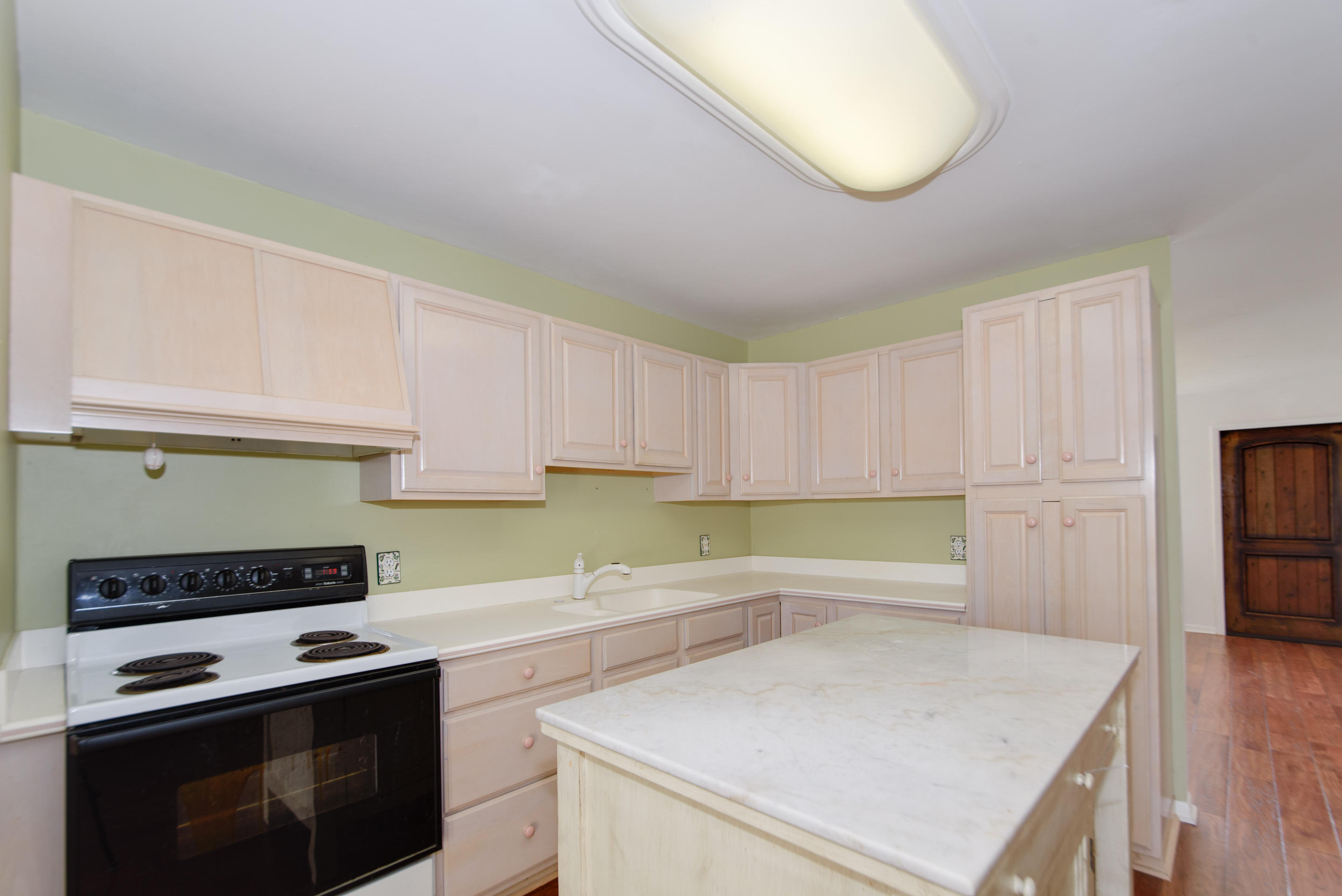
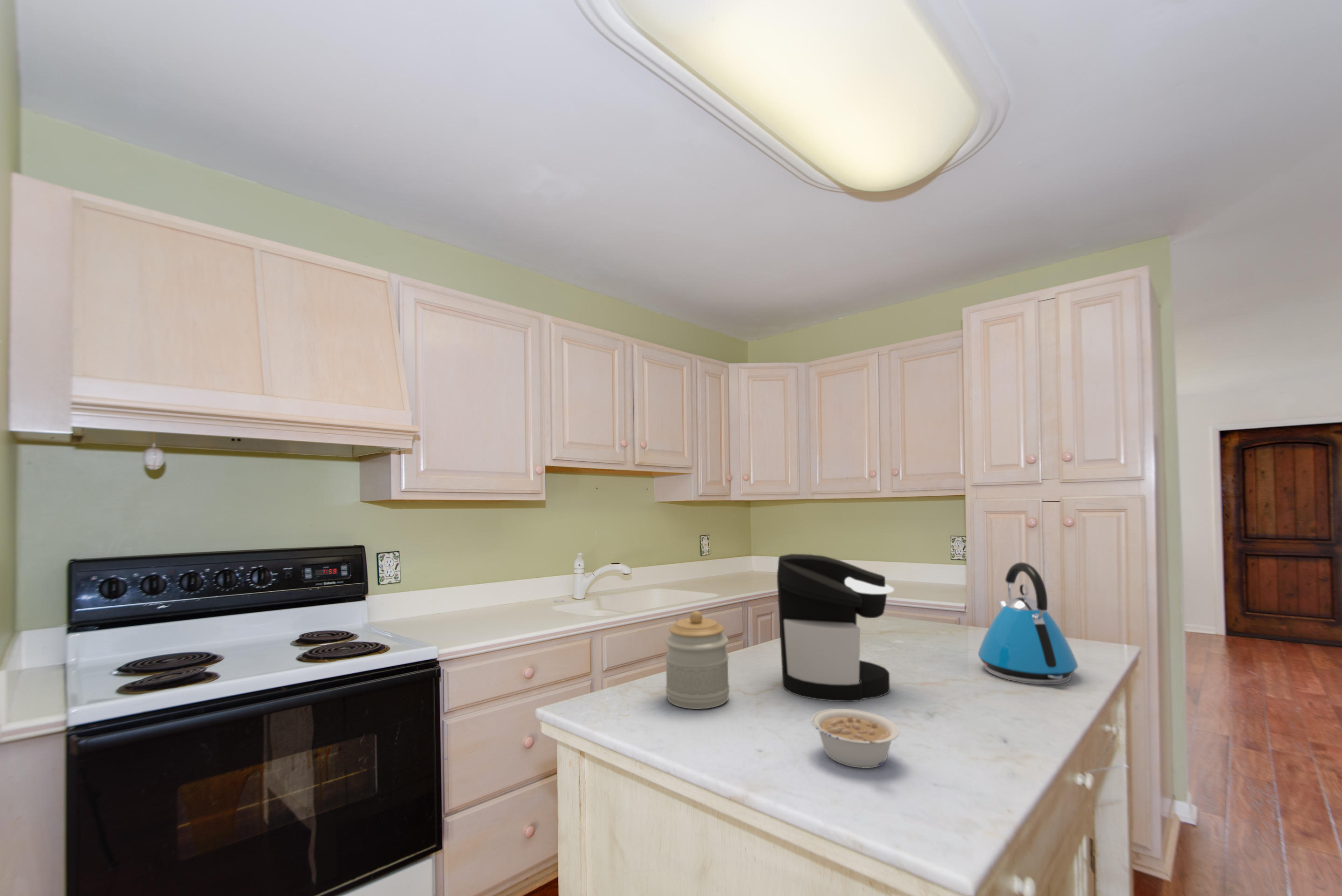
+ legume [811,708,900,768]
+ coffee maker [776,554,895,702]
+ kettle [978,562,1078,685]
+ jar [664,610,730,710]
